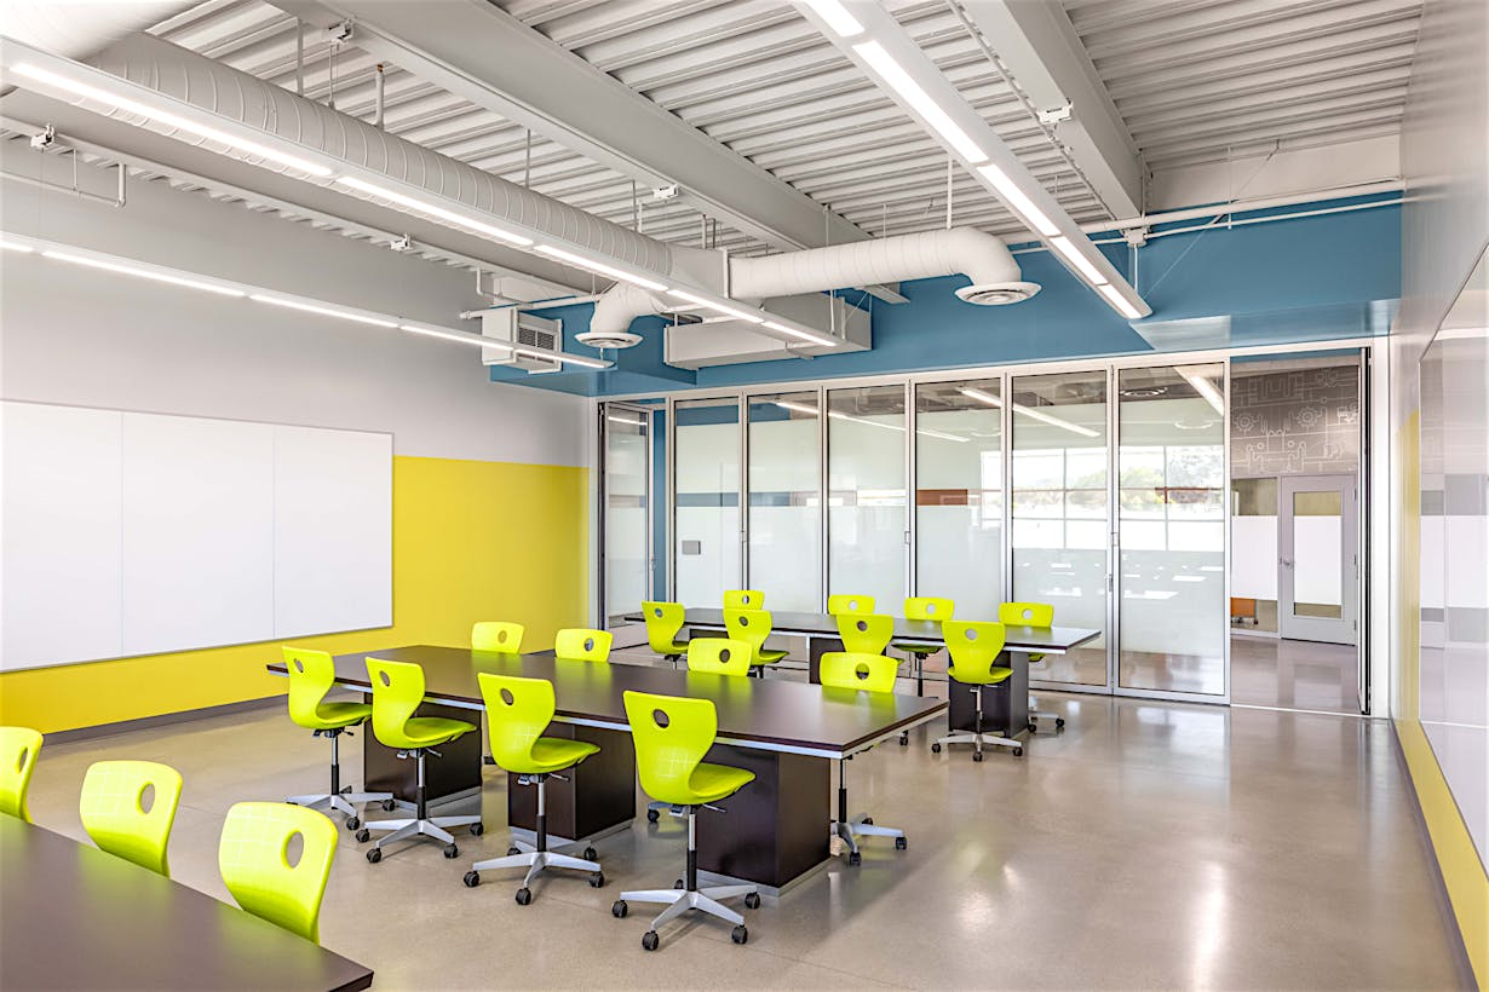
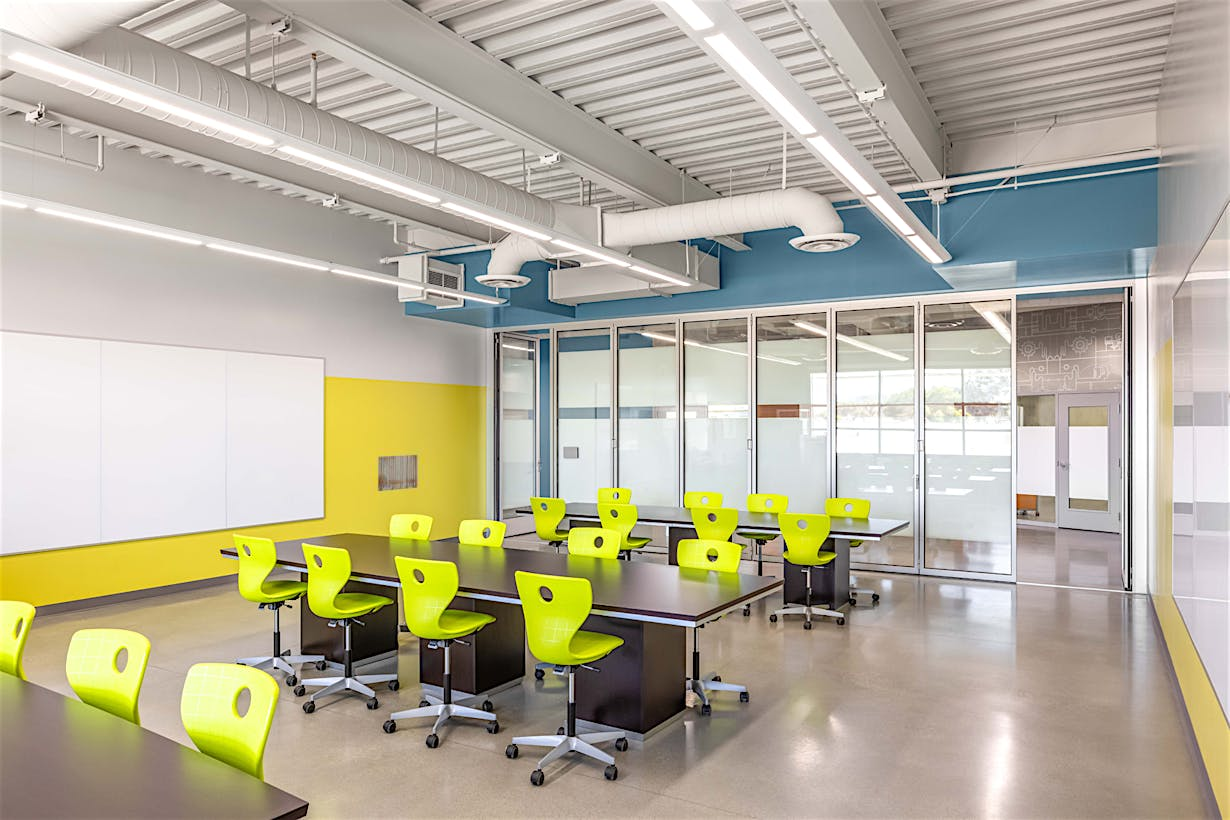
+ wall art [377,454,419,492]
